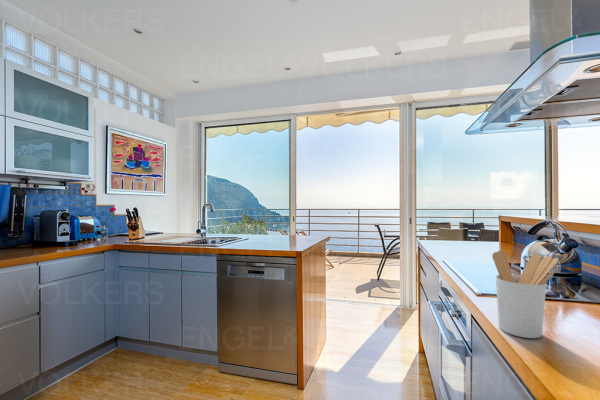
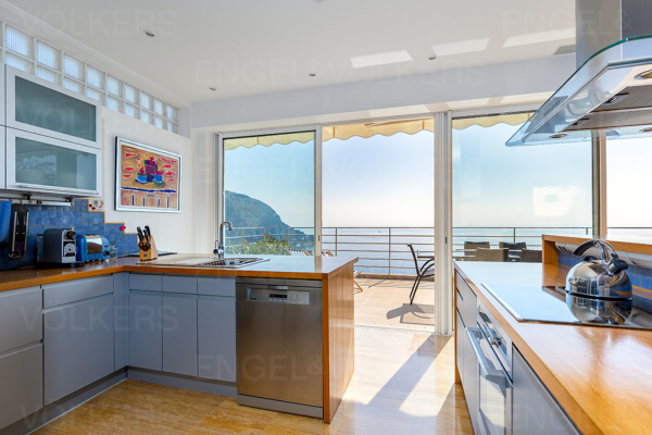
- utensil holder [491,249,560,339]
